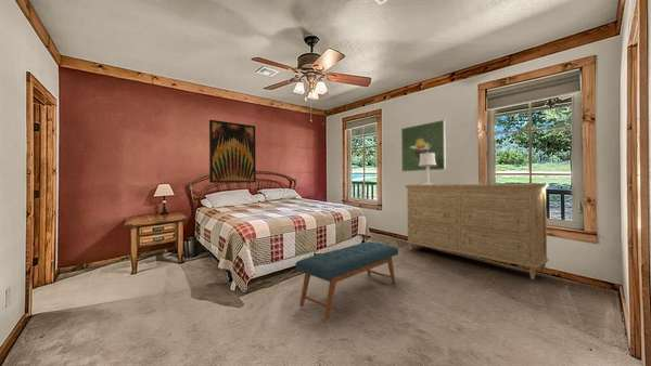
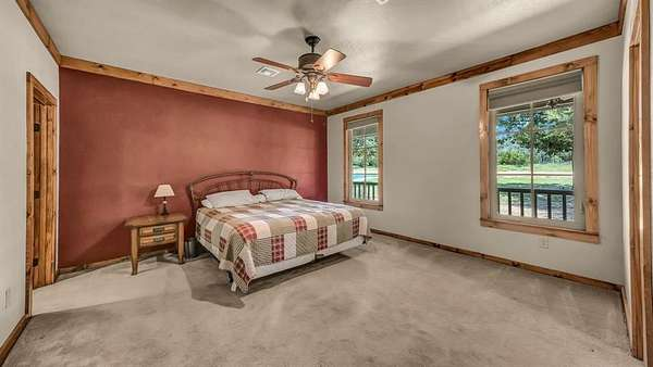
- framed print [400,119,447,173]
- dresser [404,183,550,280]
- bench [294,241,399,321]
- wall art [208,118,257,184]
- table lamp [419,153,436,185]
